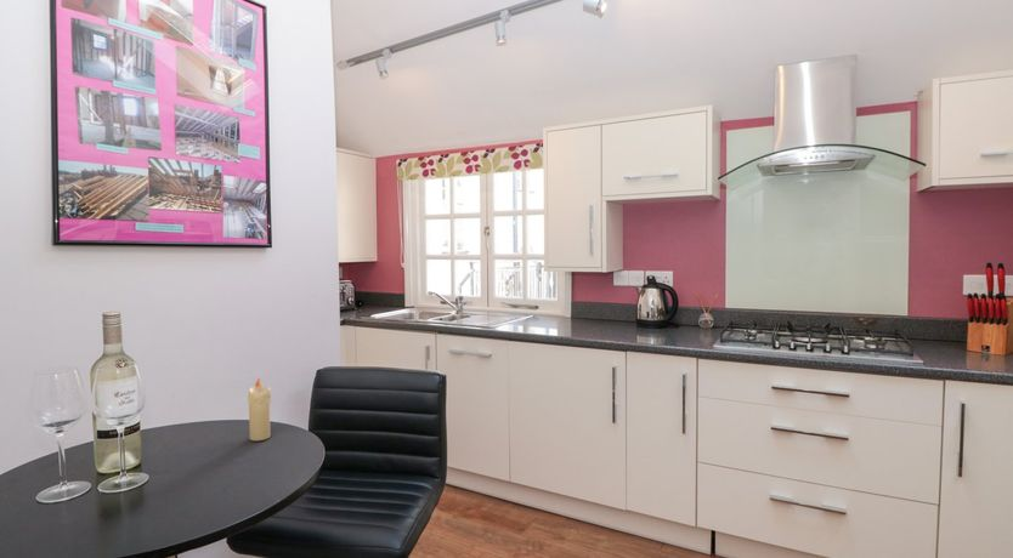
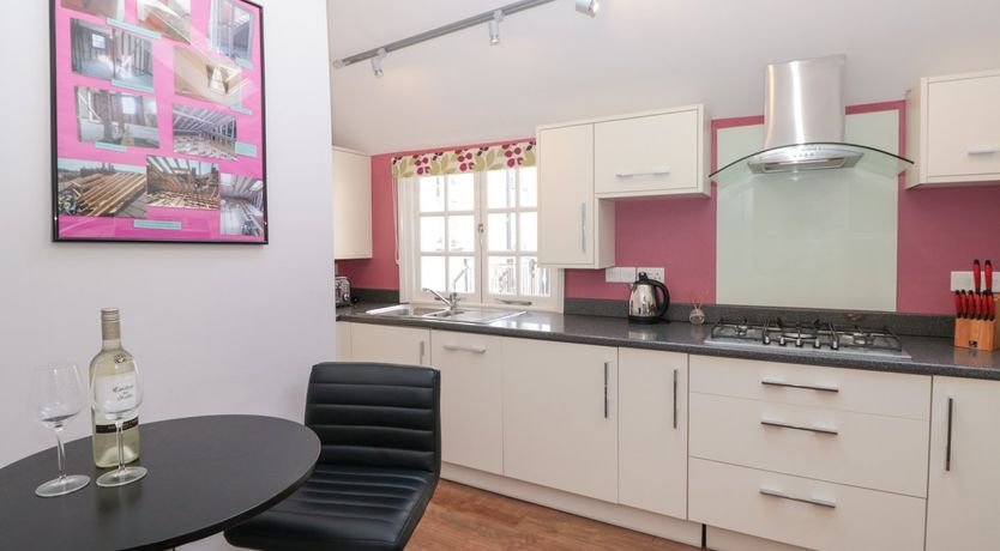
- candle [247,376,272,442]
